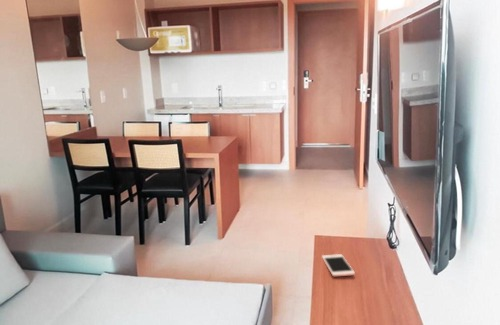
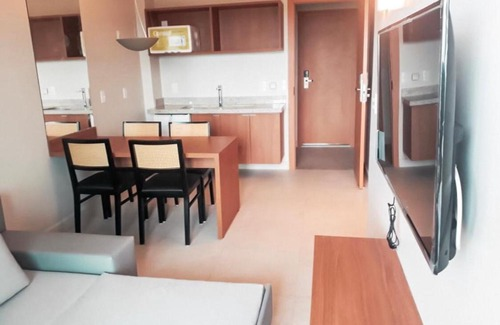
- cell phone [321,253,356,277]
